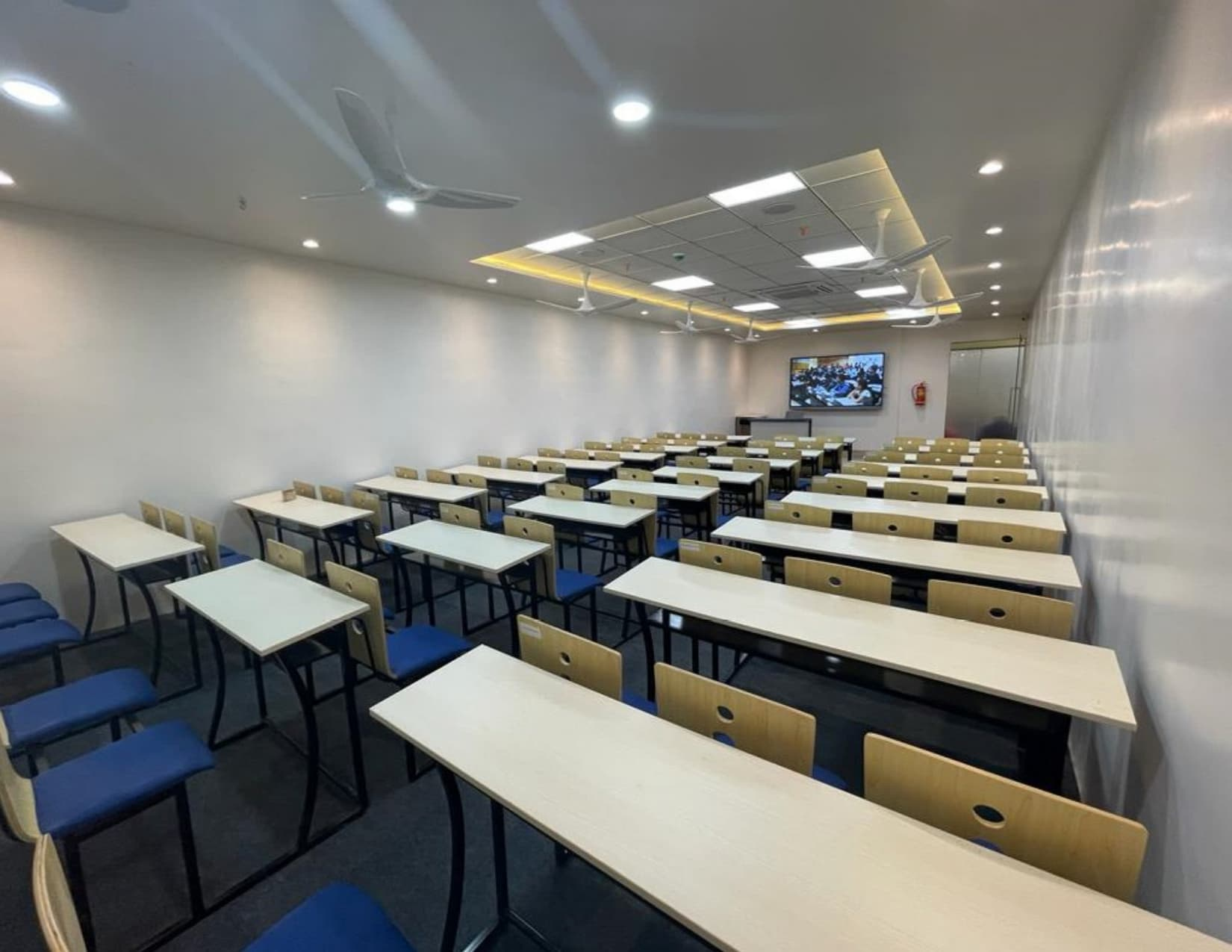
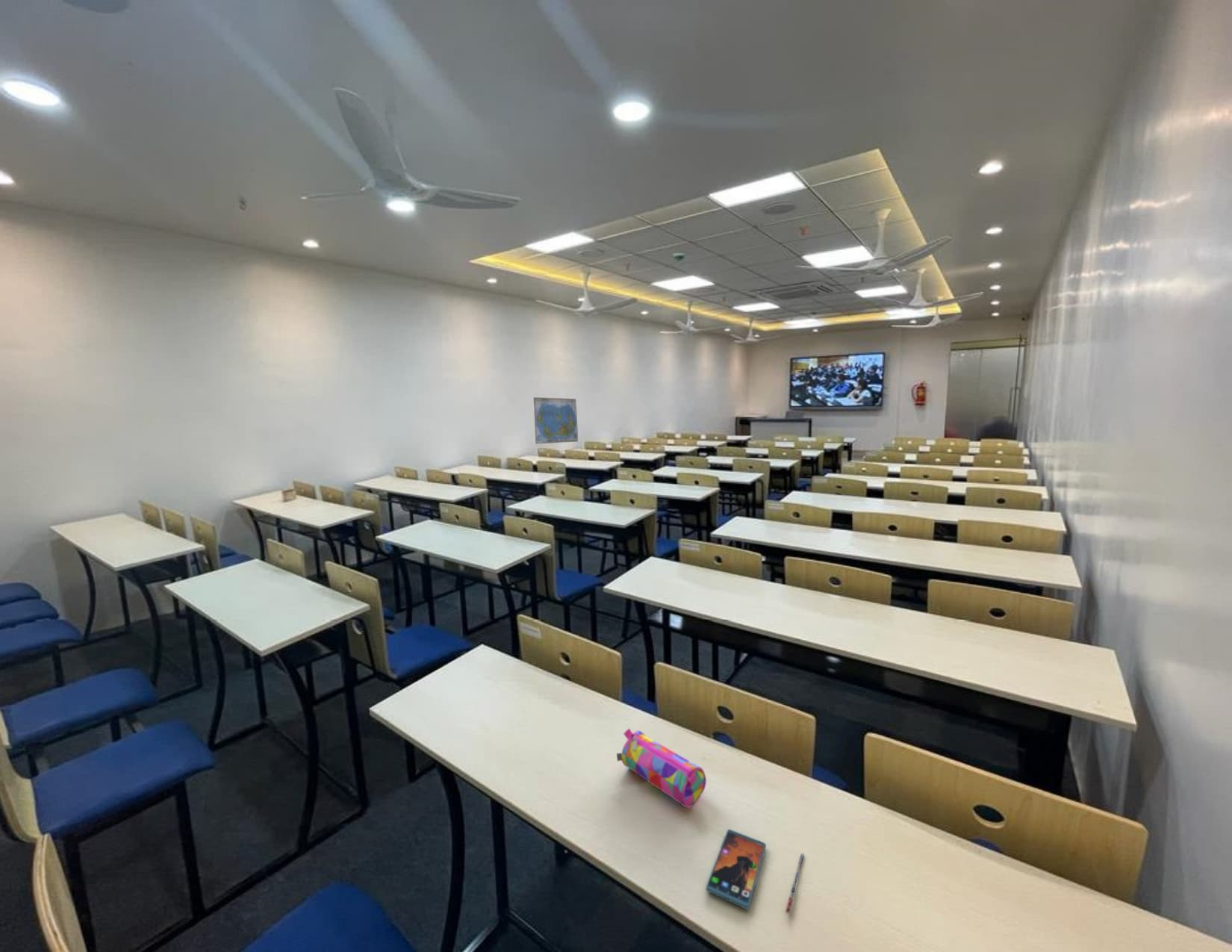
+ world map [533,396,579,444]
+ pencil case [616,727,707,809]
+ pen [785,853,806,914]
+ smartphone [706,828,767,910]
